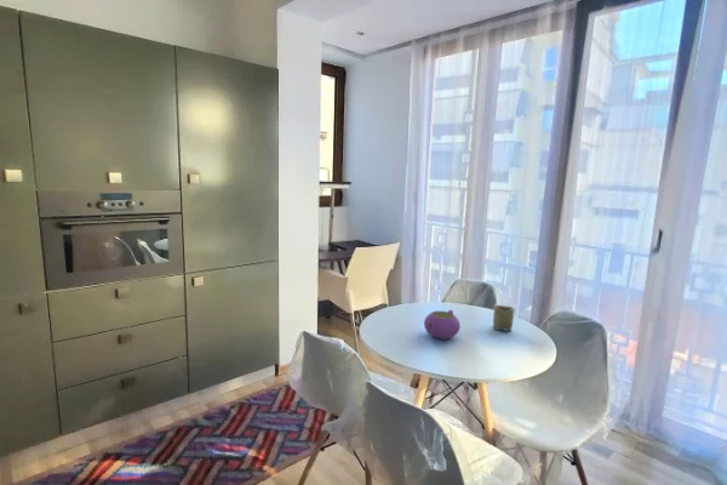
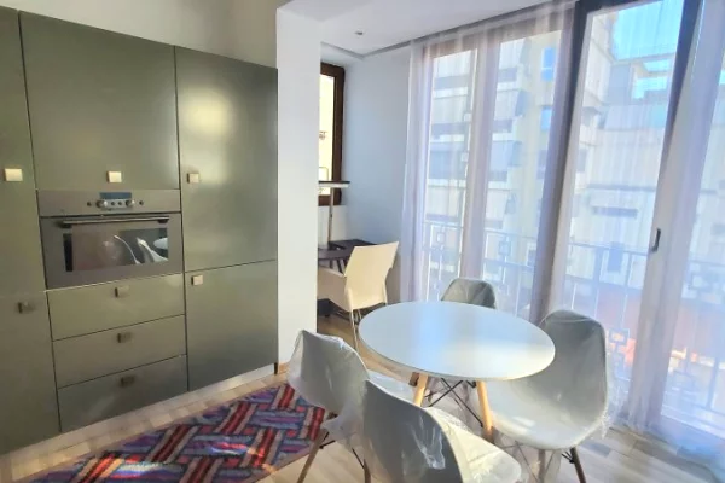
- teapot [423,309,462,341]
- cup [492,304,515,332]
